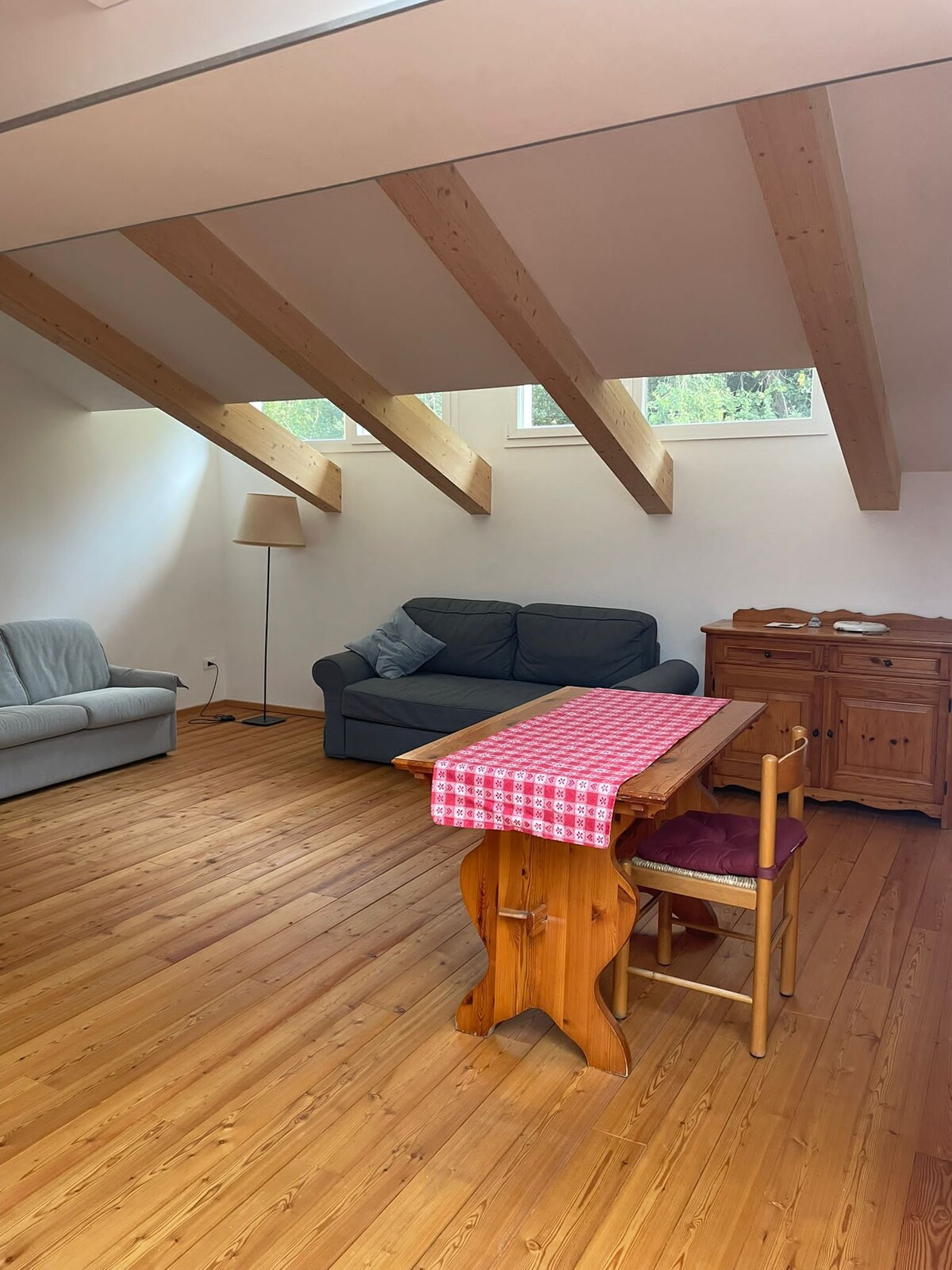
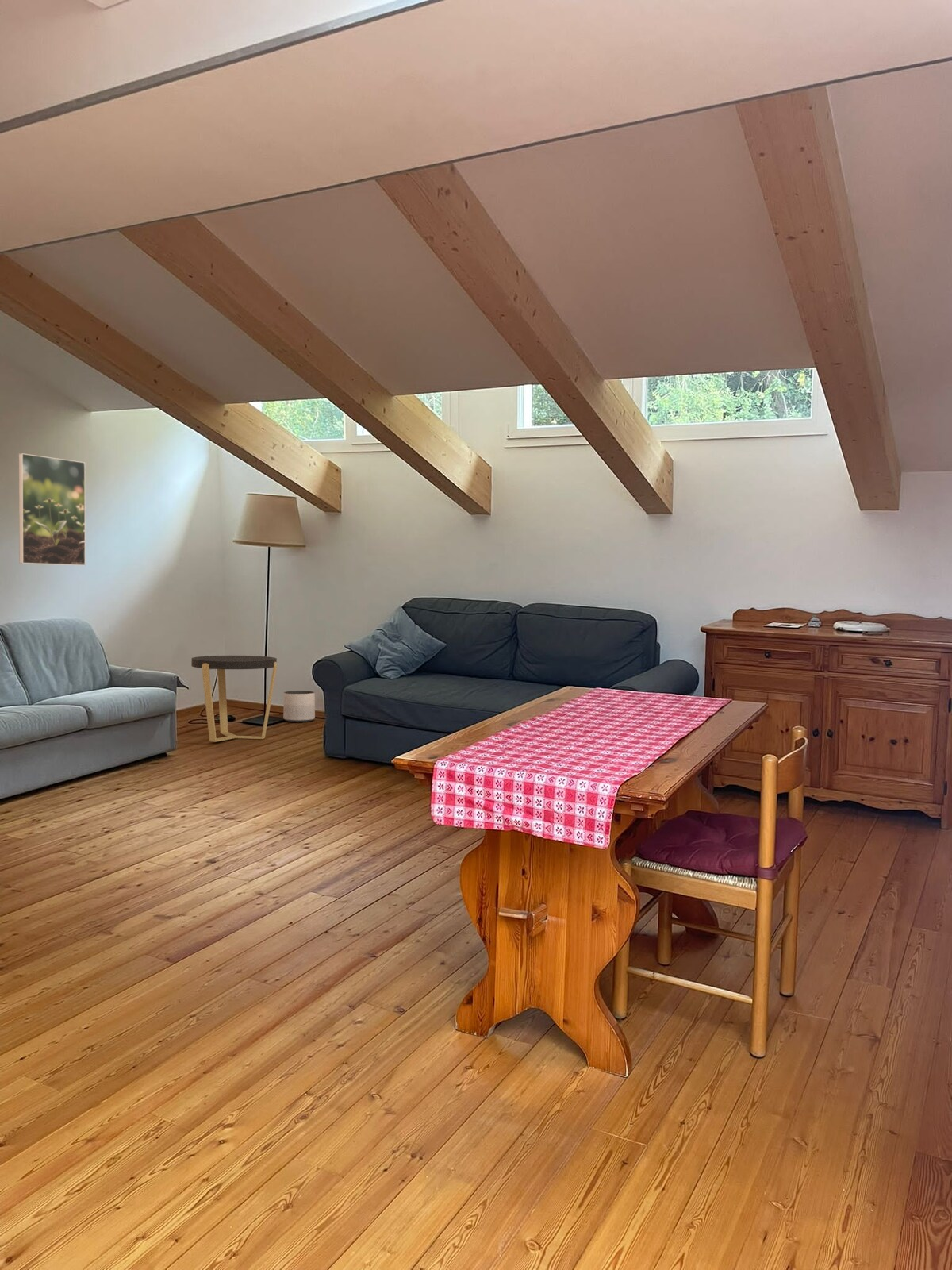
+ planter [282,690,316,722]
+ side table [190,655,278,743]
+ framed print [18,452,86,566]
